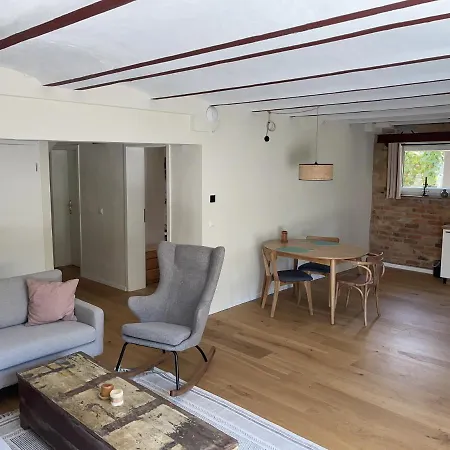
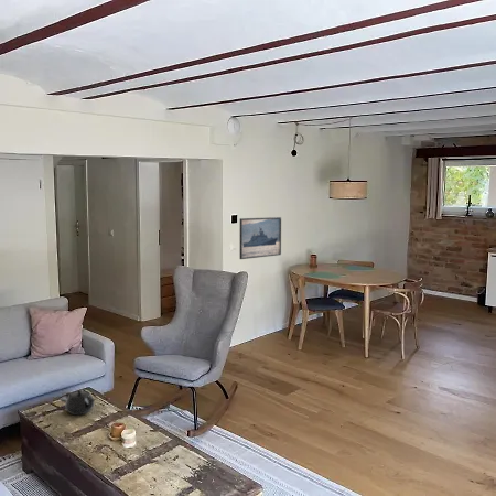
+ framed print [239,216,282,260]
+ teapot [64,388,97,416]
